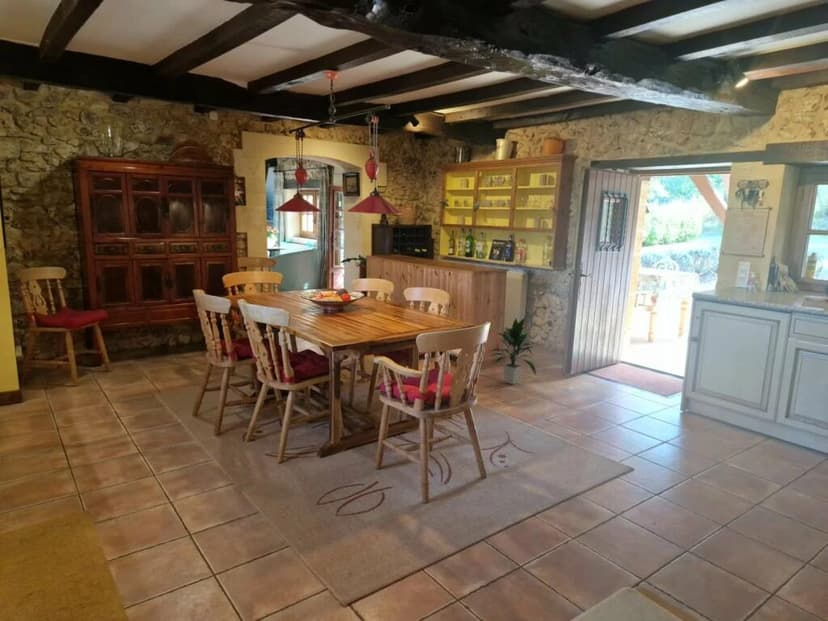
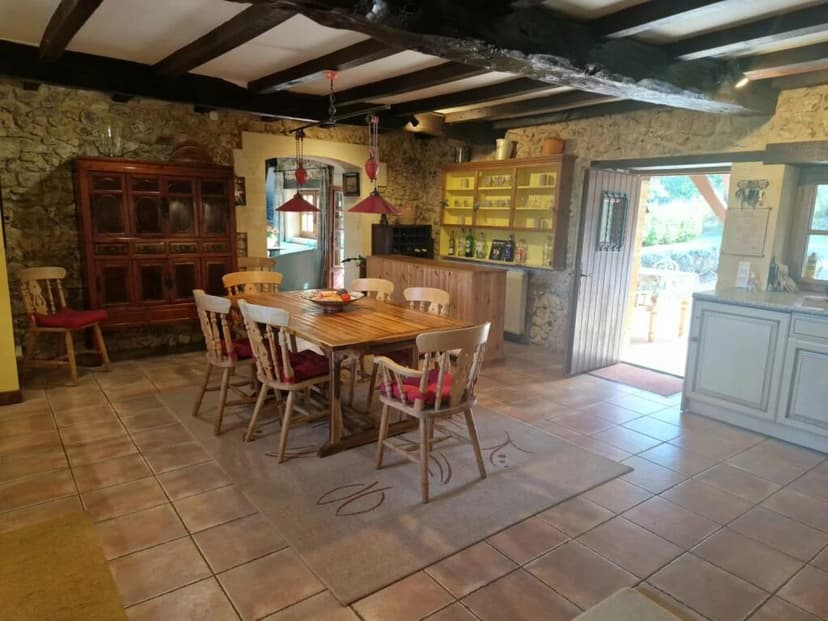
- indoor plant [488,317,537,385]
